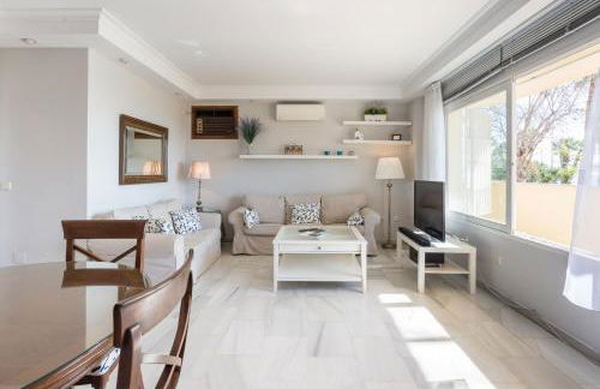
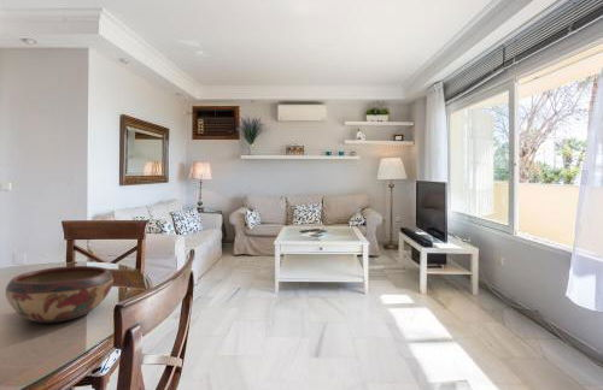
+ decorative bowl [5,265,115,324]
